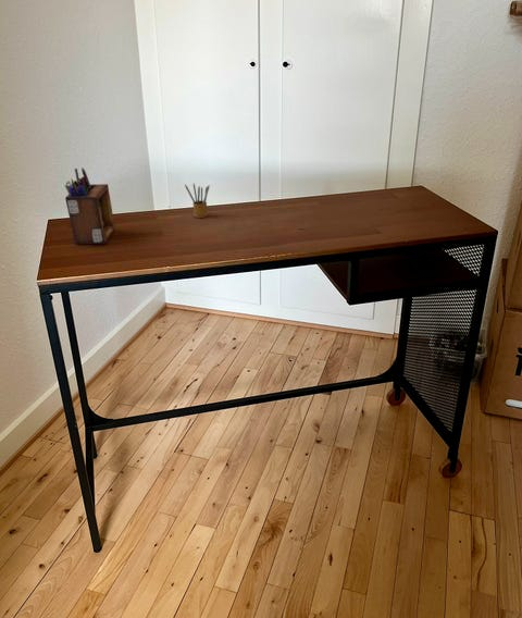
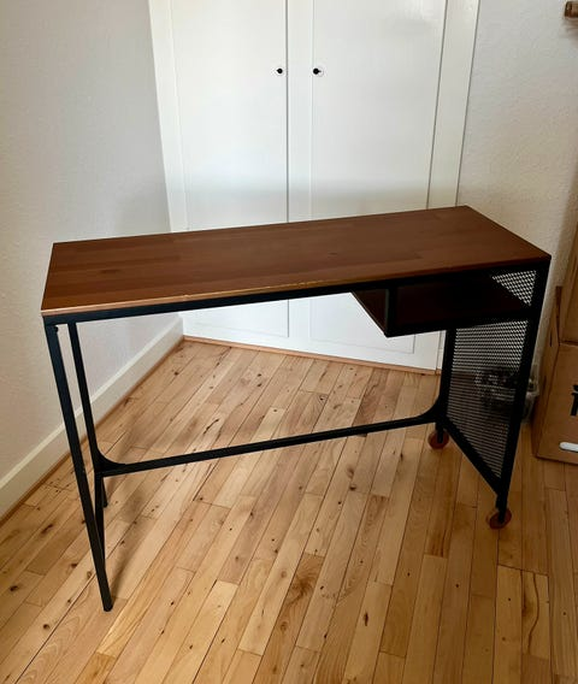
- pencil box [184,183,211,219]
- desk organizer [64,166,116,245]
